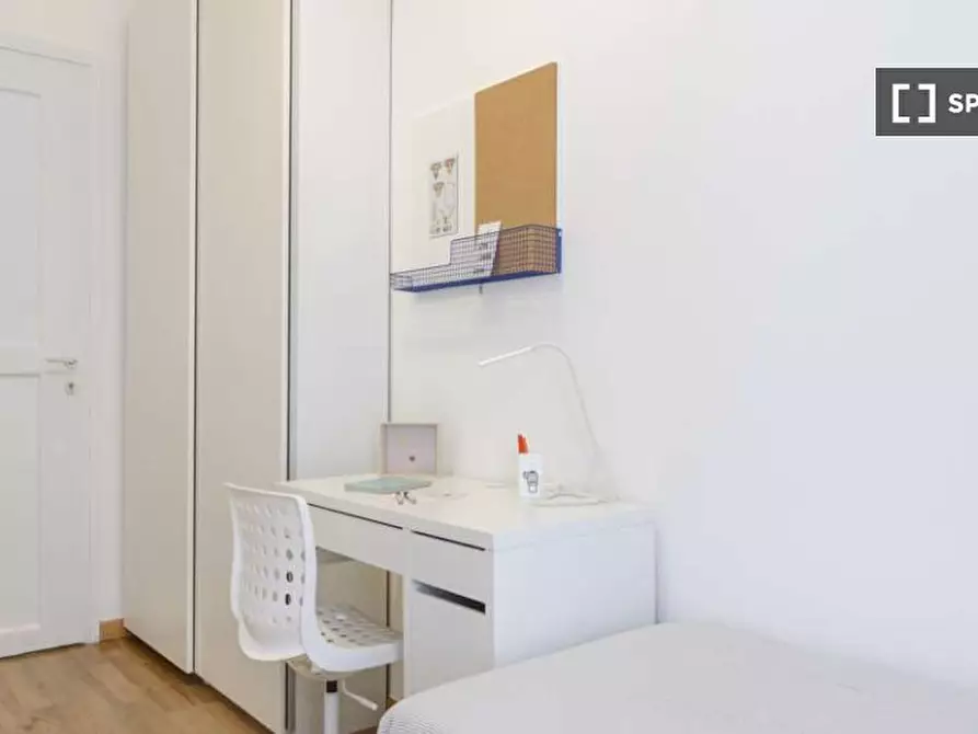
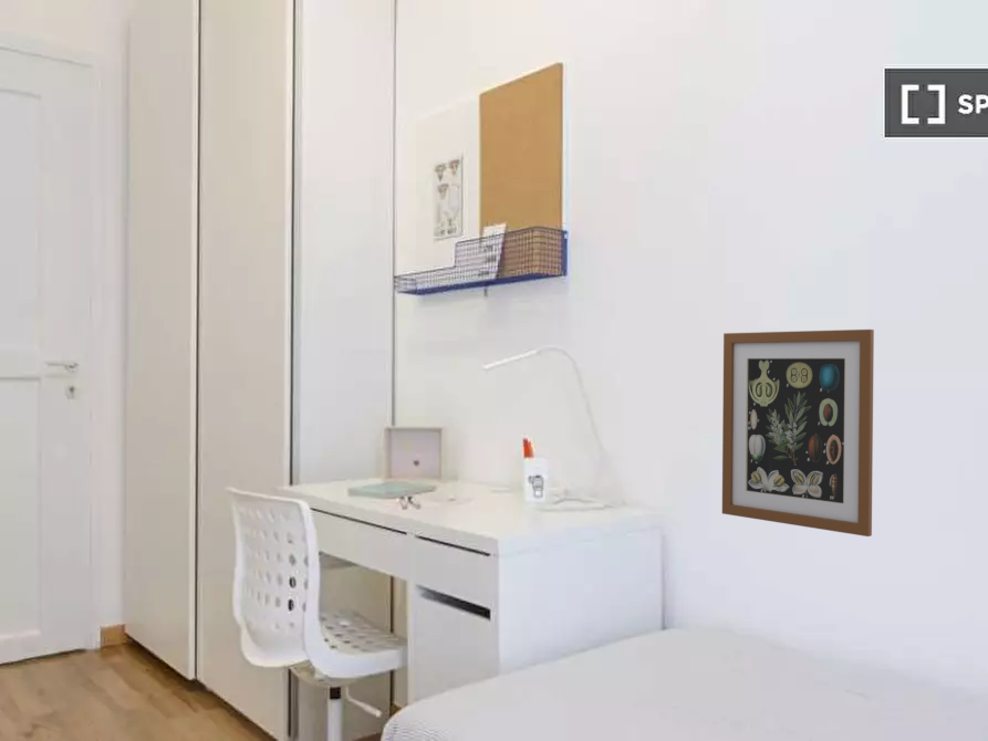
+ wall art [721,328,875,538]
